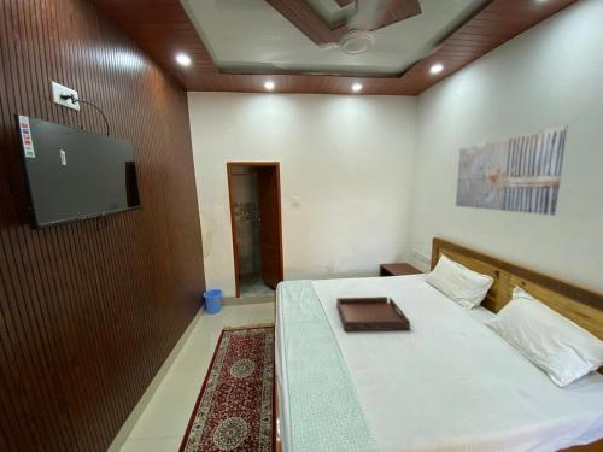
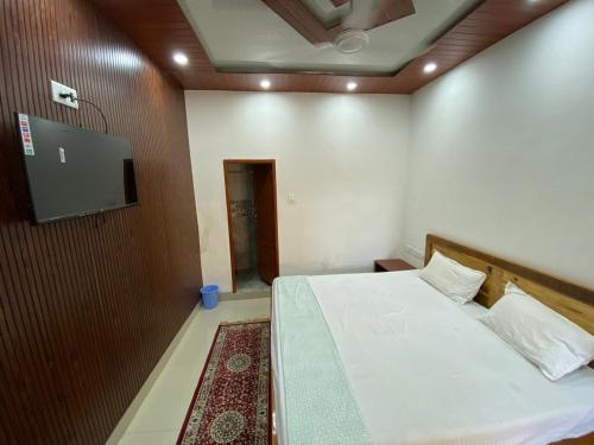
- serving tray [335,295,411,331]
- wall art [455,124,569,217]
